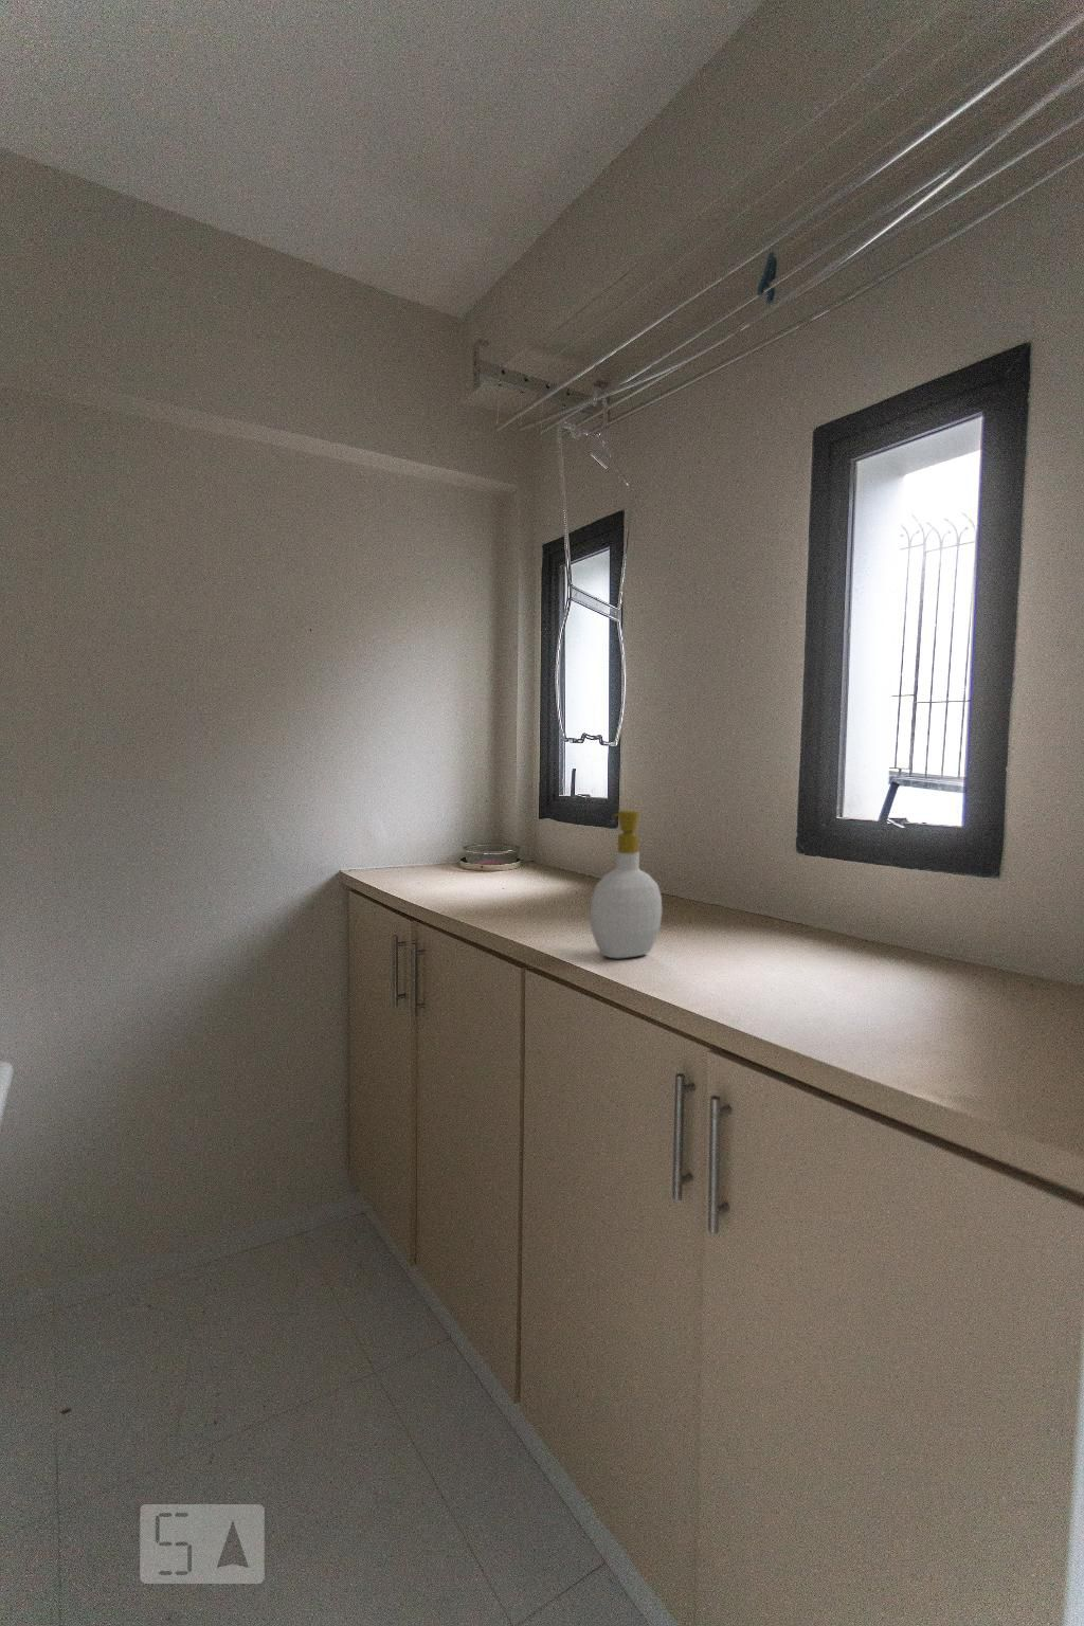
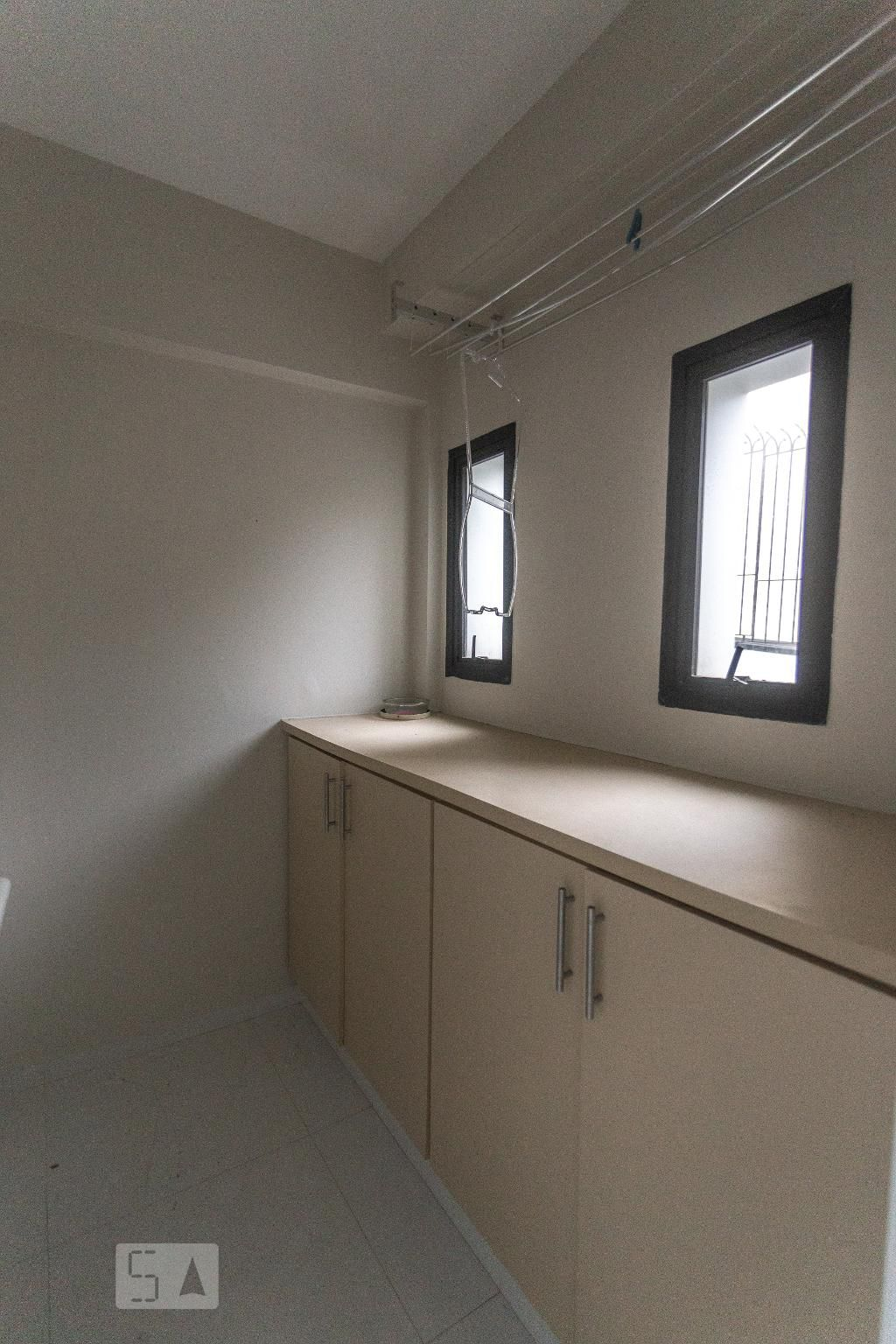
- soap bottle [588,809,663,959]
